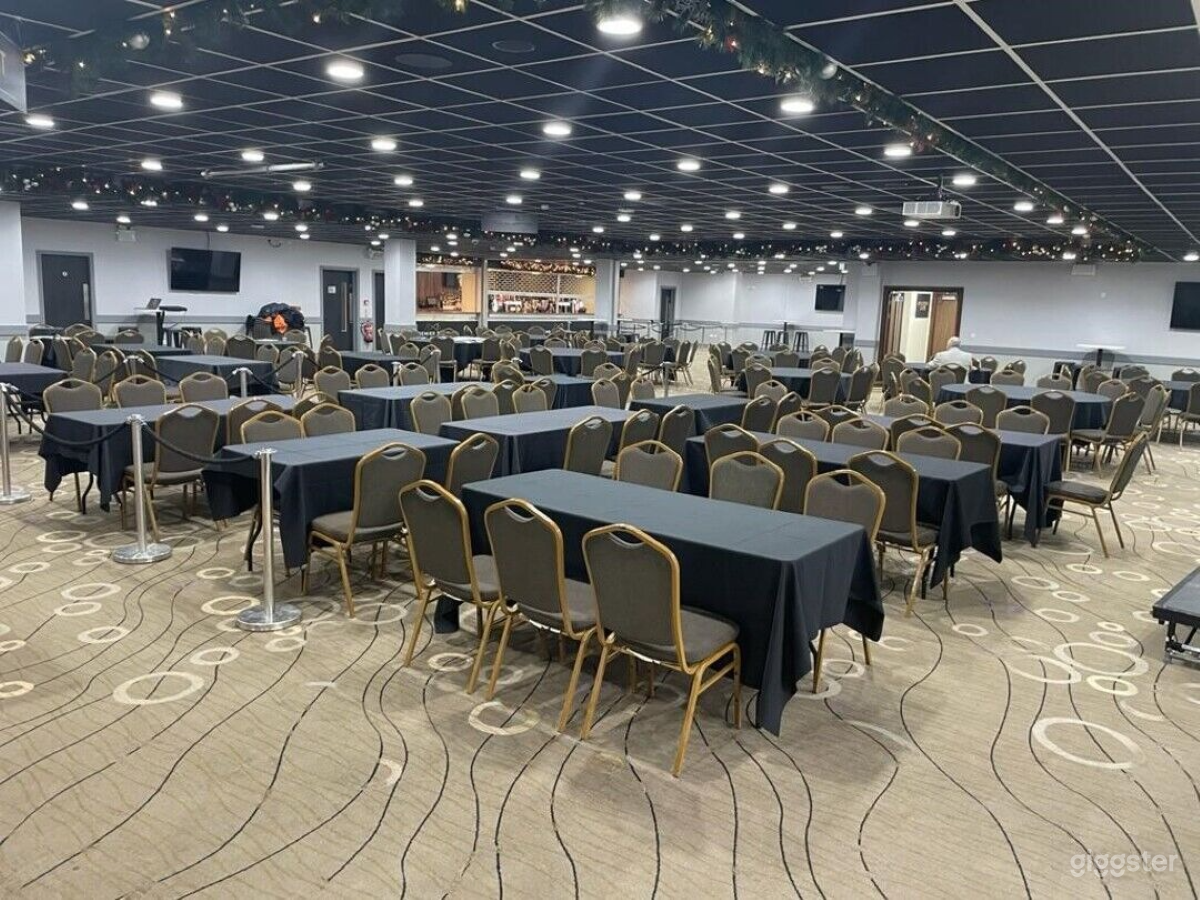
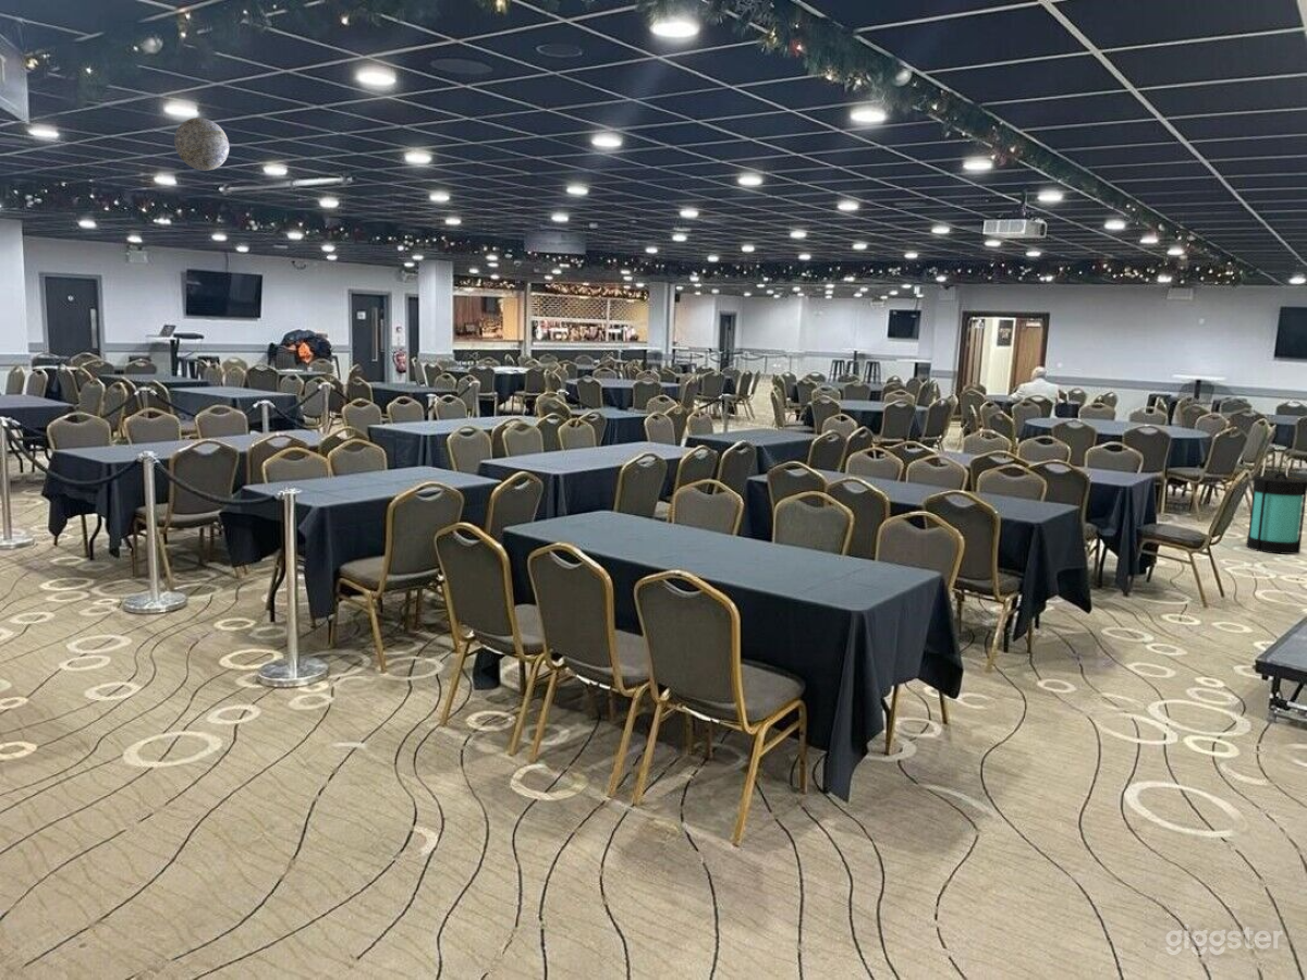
+ disco ball [173,117,230,172]
+ lantern [1245,471,1307,555]
